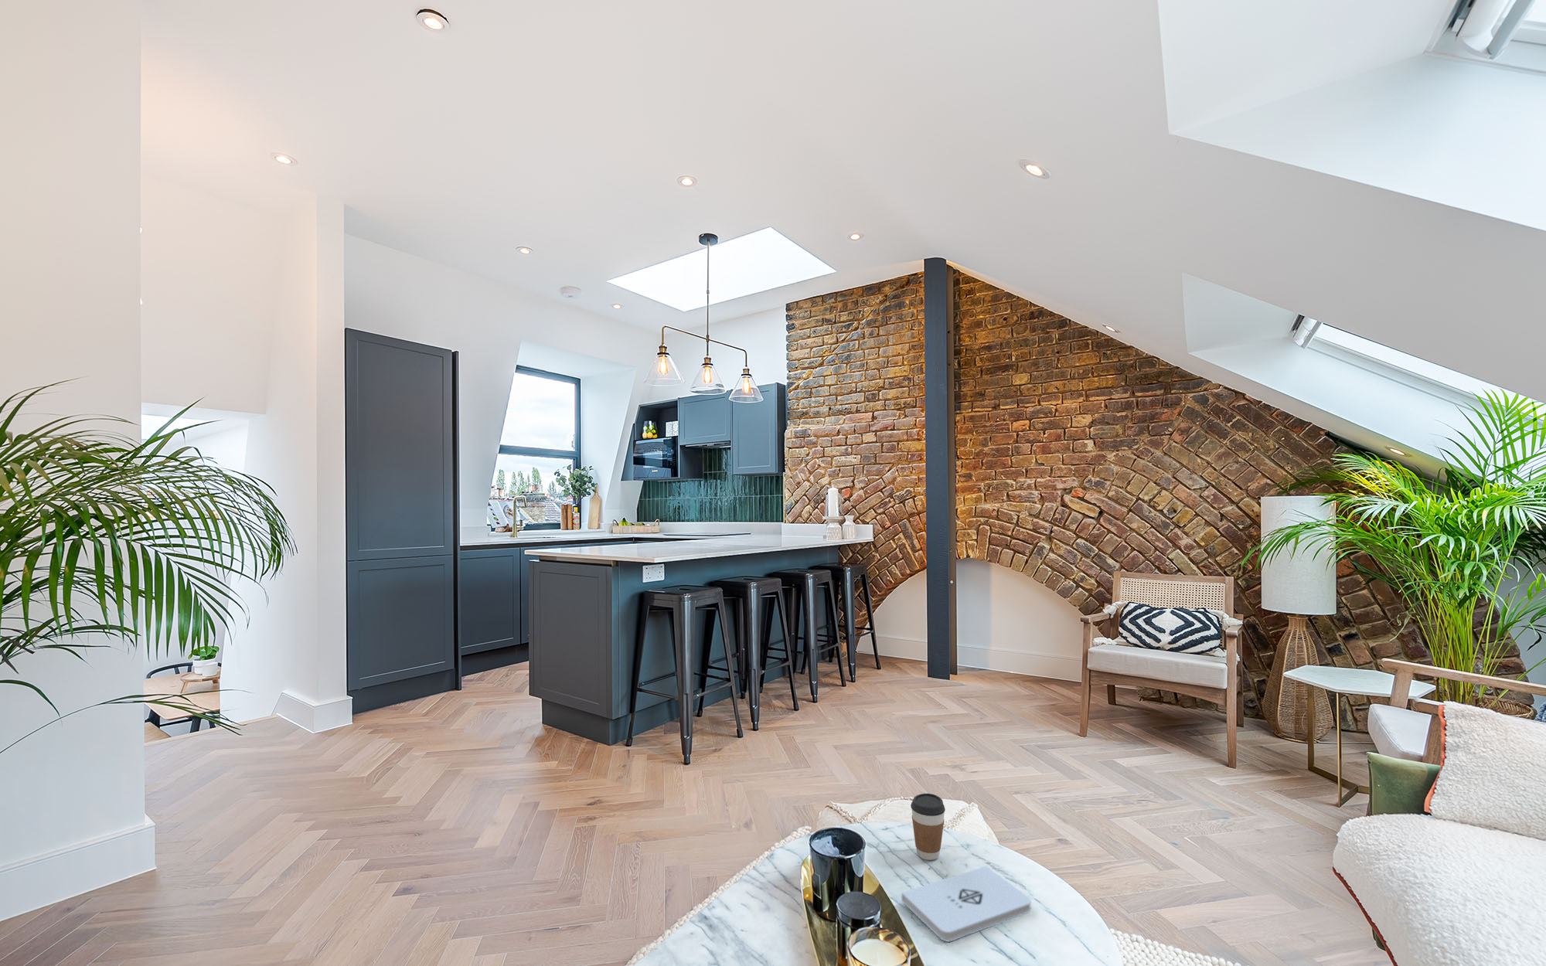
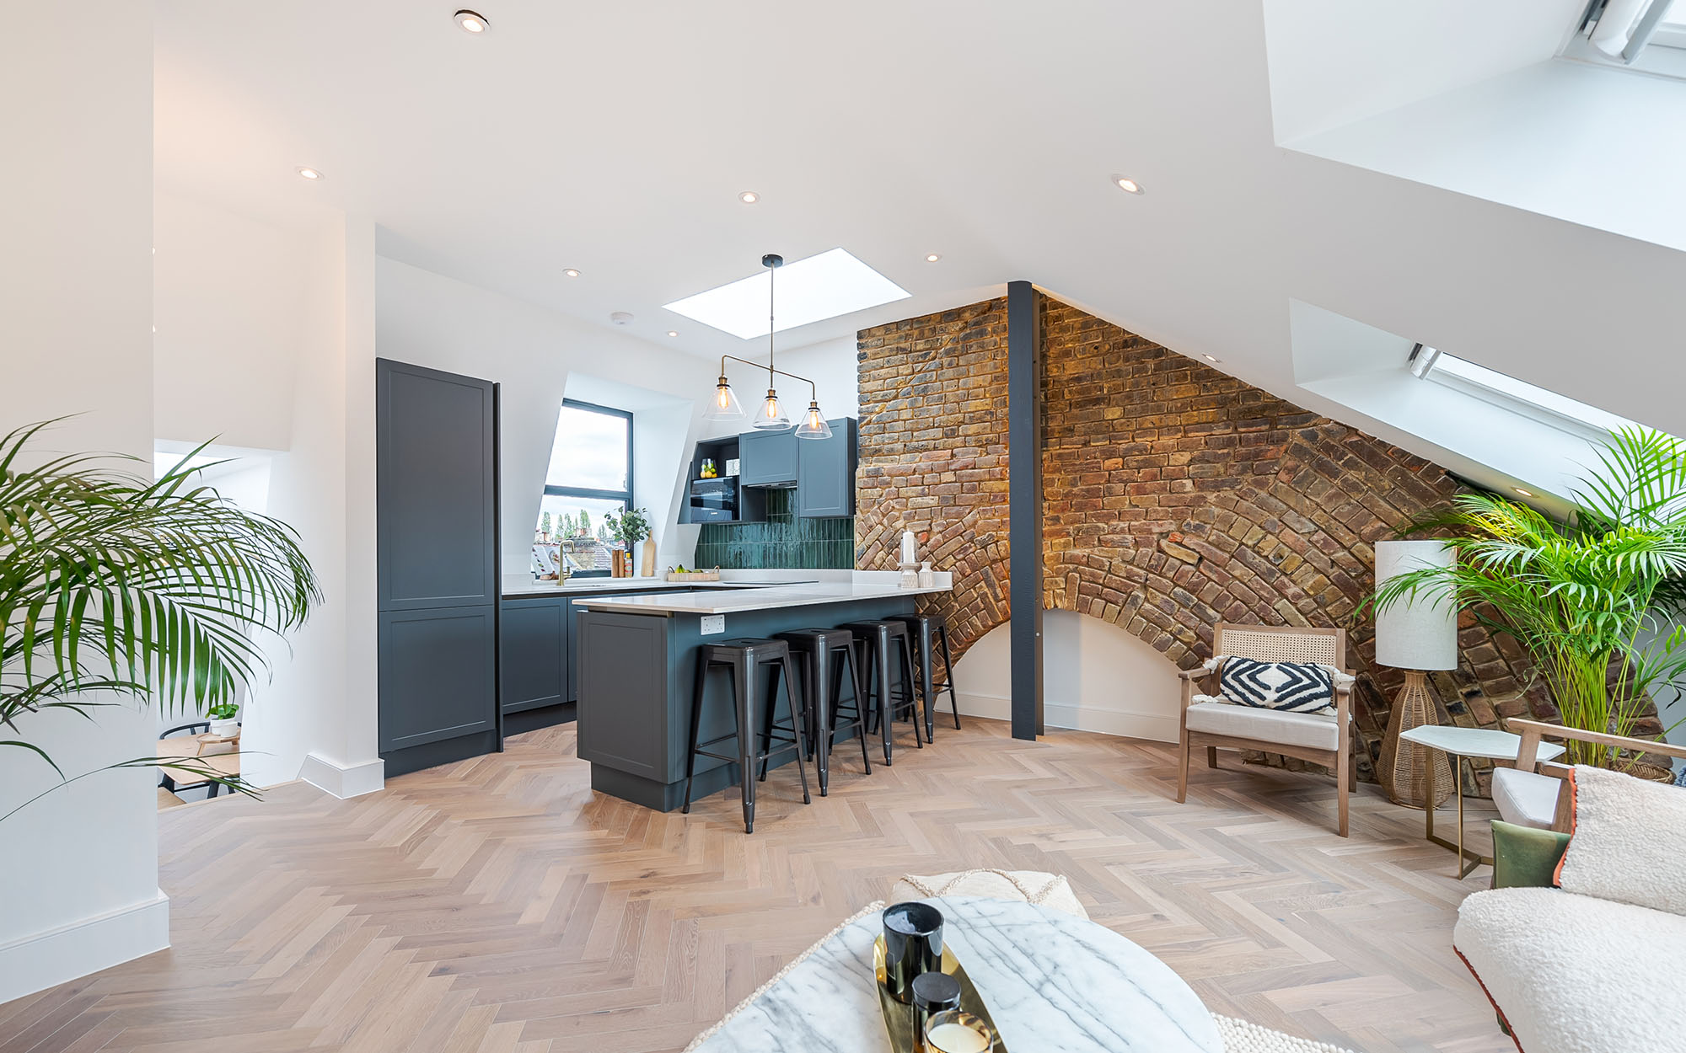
- notepad [900,866,1032,942]
- coffee cup [909,792,946,861]
